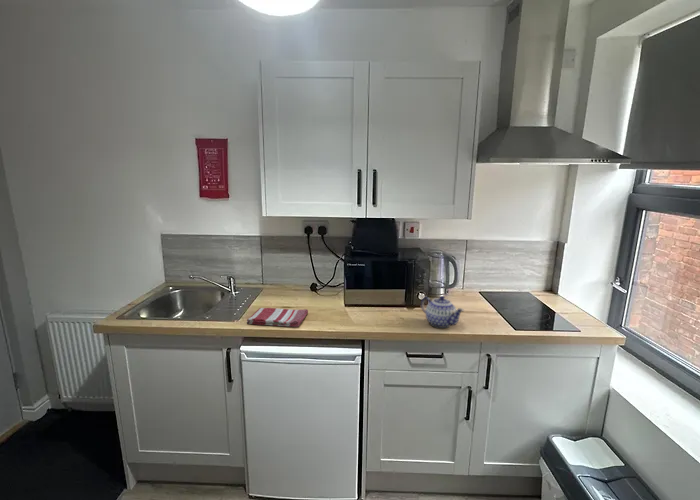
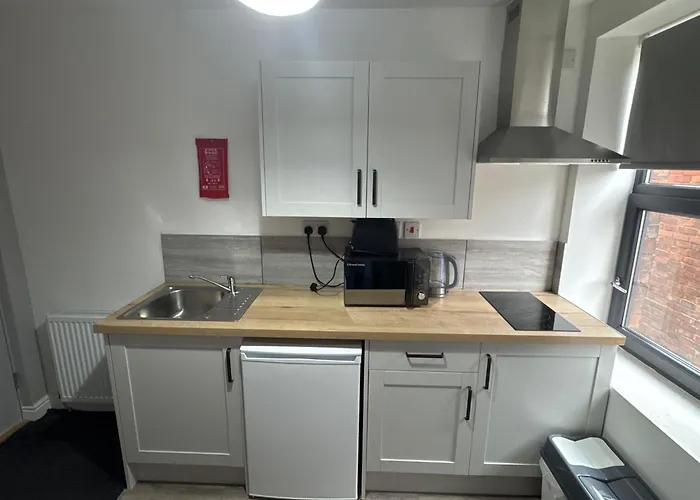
- teapot [420,295,465,329]
- dish towel [246,307,309,328]
